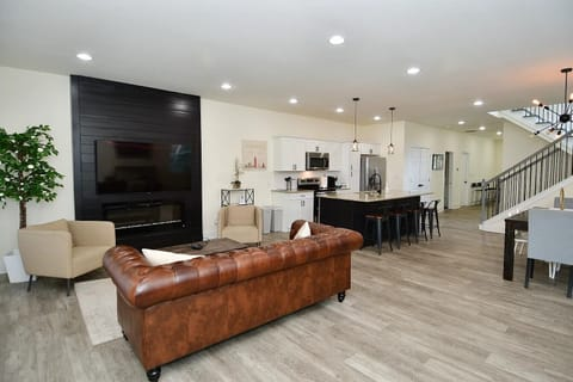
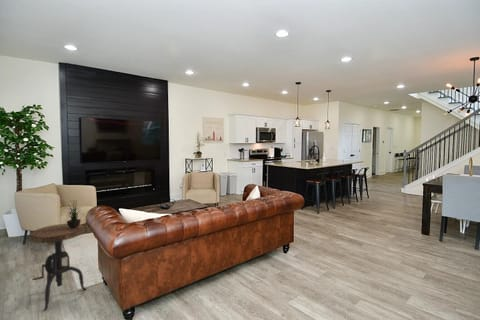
+ side table [28,223,88,312]
+ potted plant [62,201,85,229]
